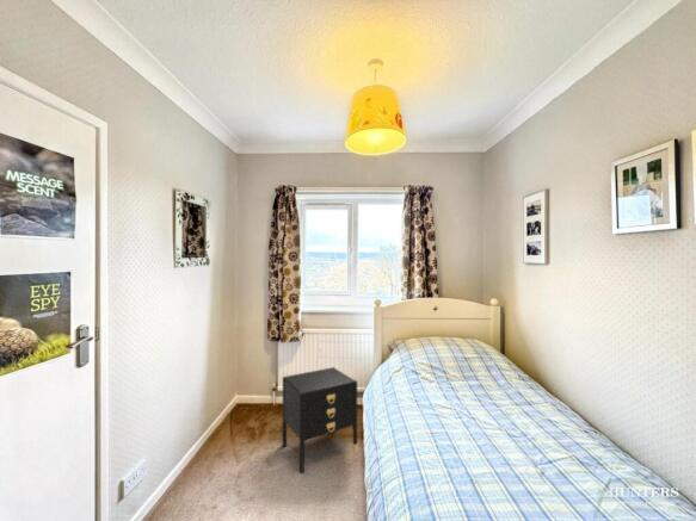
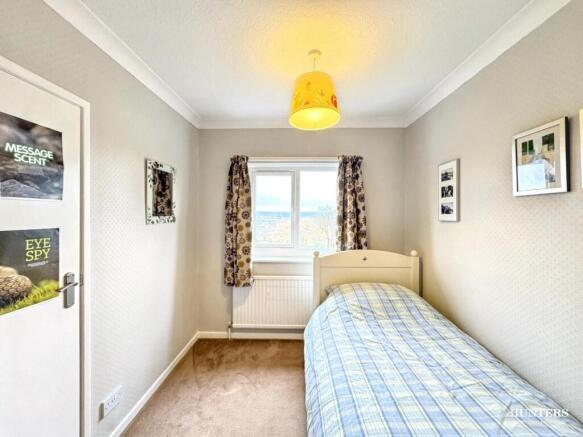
- nightstand [282,366,358,473]
